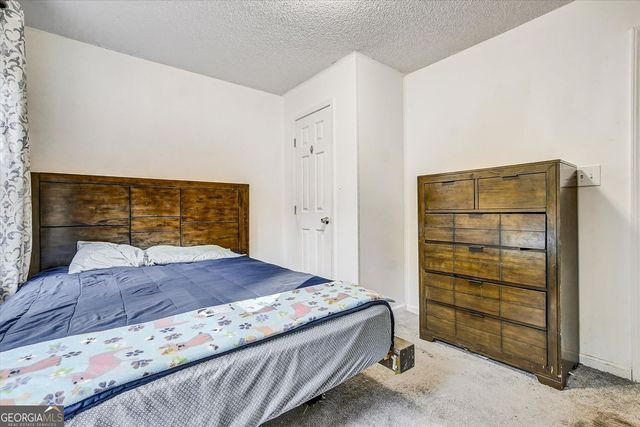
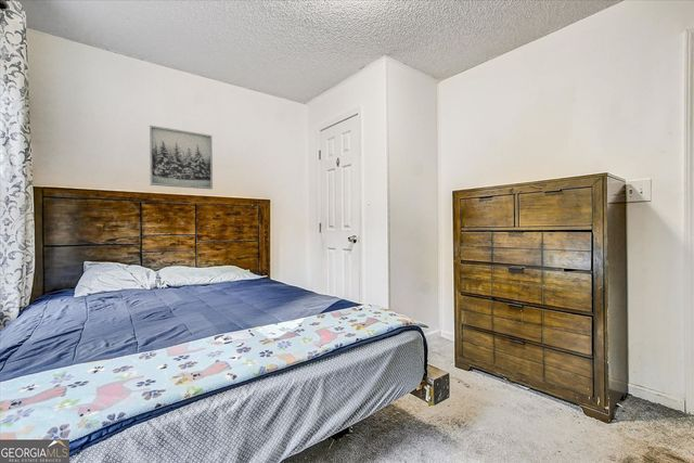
+ wall art [149,125,214,190]
